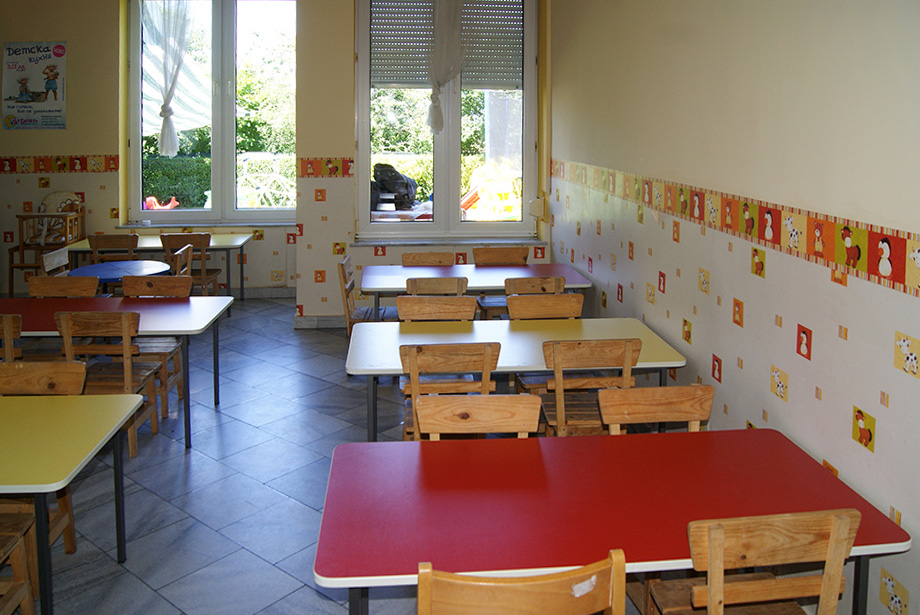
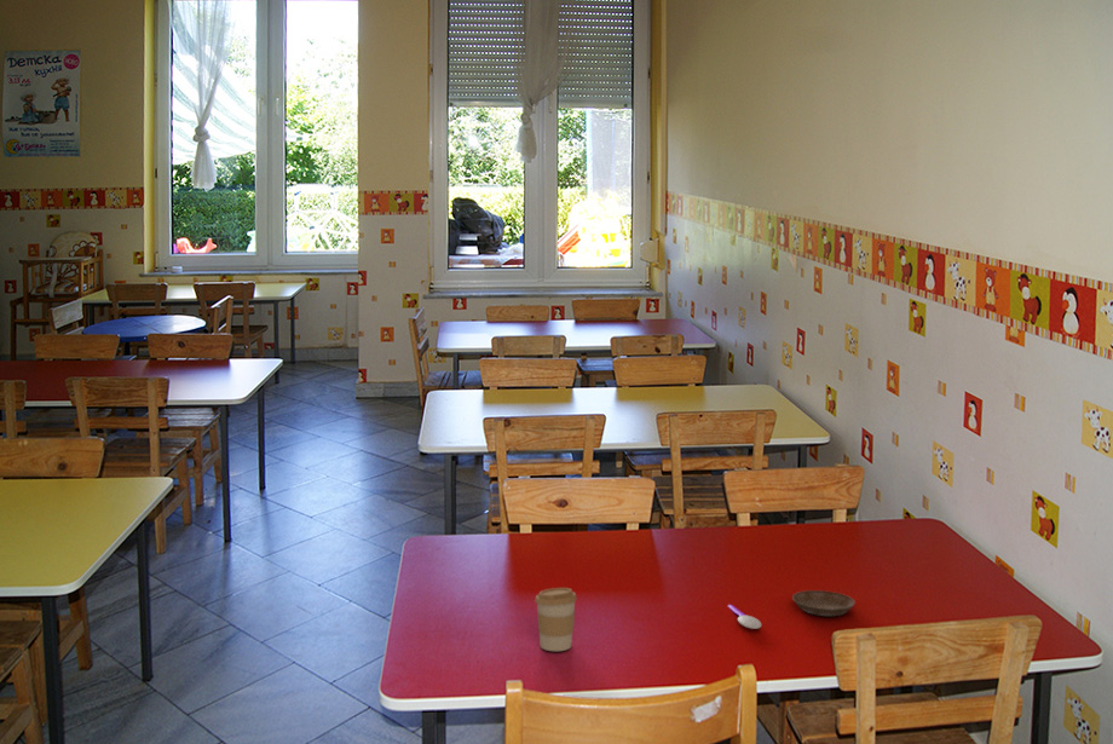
+ spoon [727,604,762,630]
+ coffee cup [534,587,578,652]
+ saucer [791,589,857,617]
